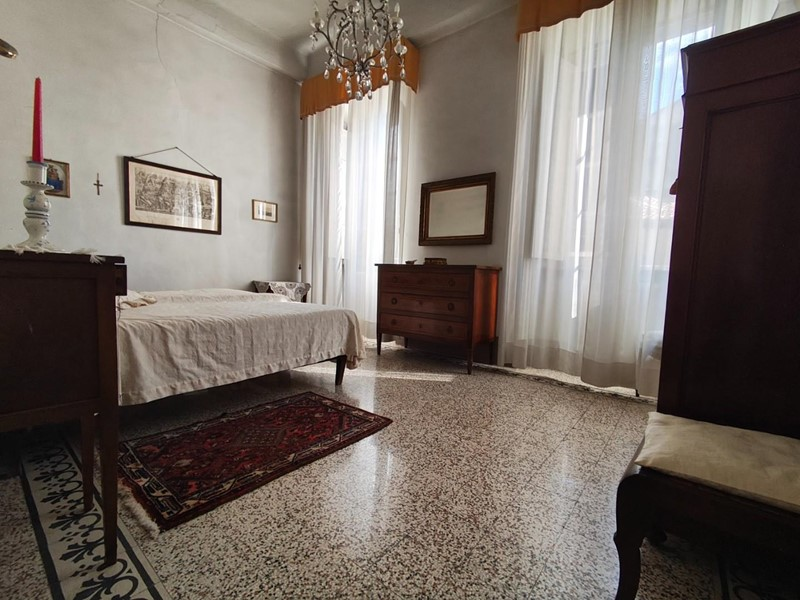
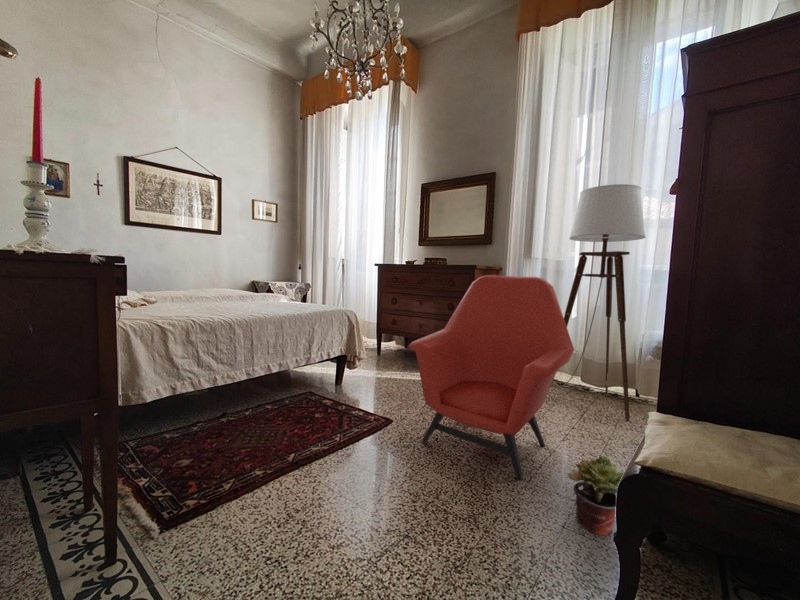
+ potted plant [568,455,625,536]
+ floor lamp [551,183,647,422]
+ armchair [407,274,575,482]
